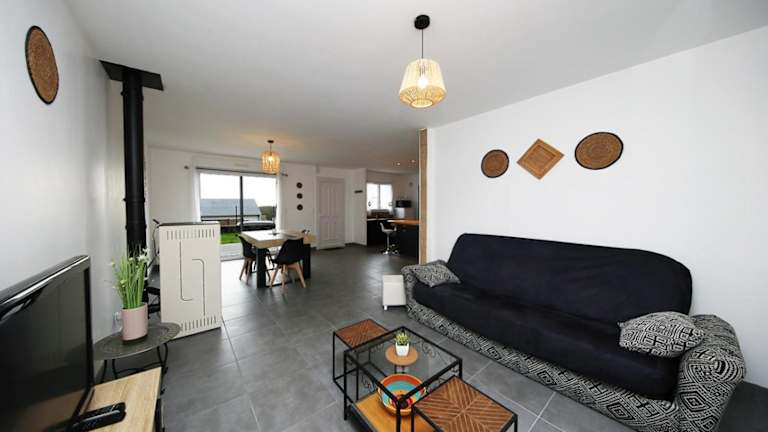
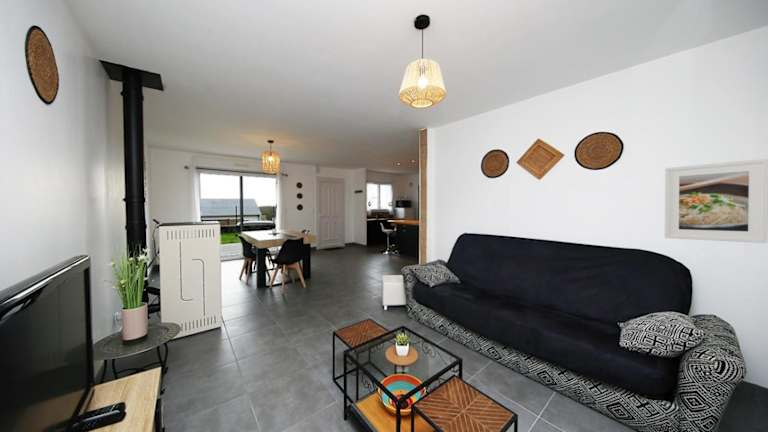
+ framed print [664,158,768,244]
